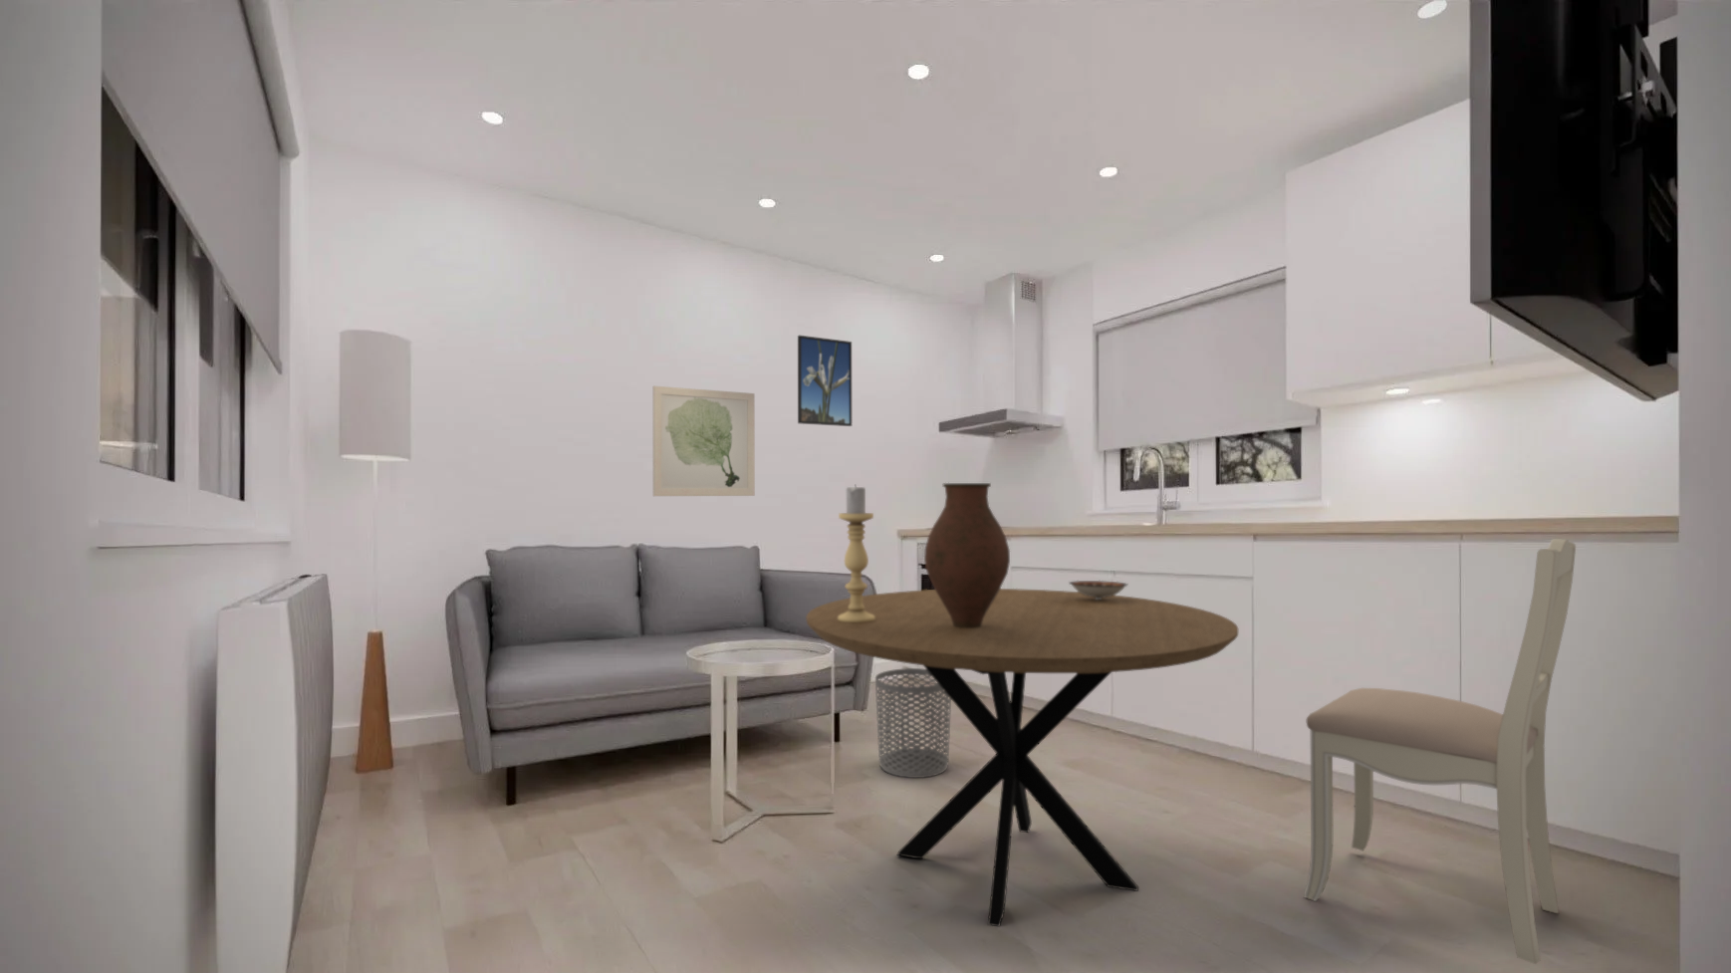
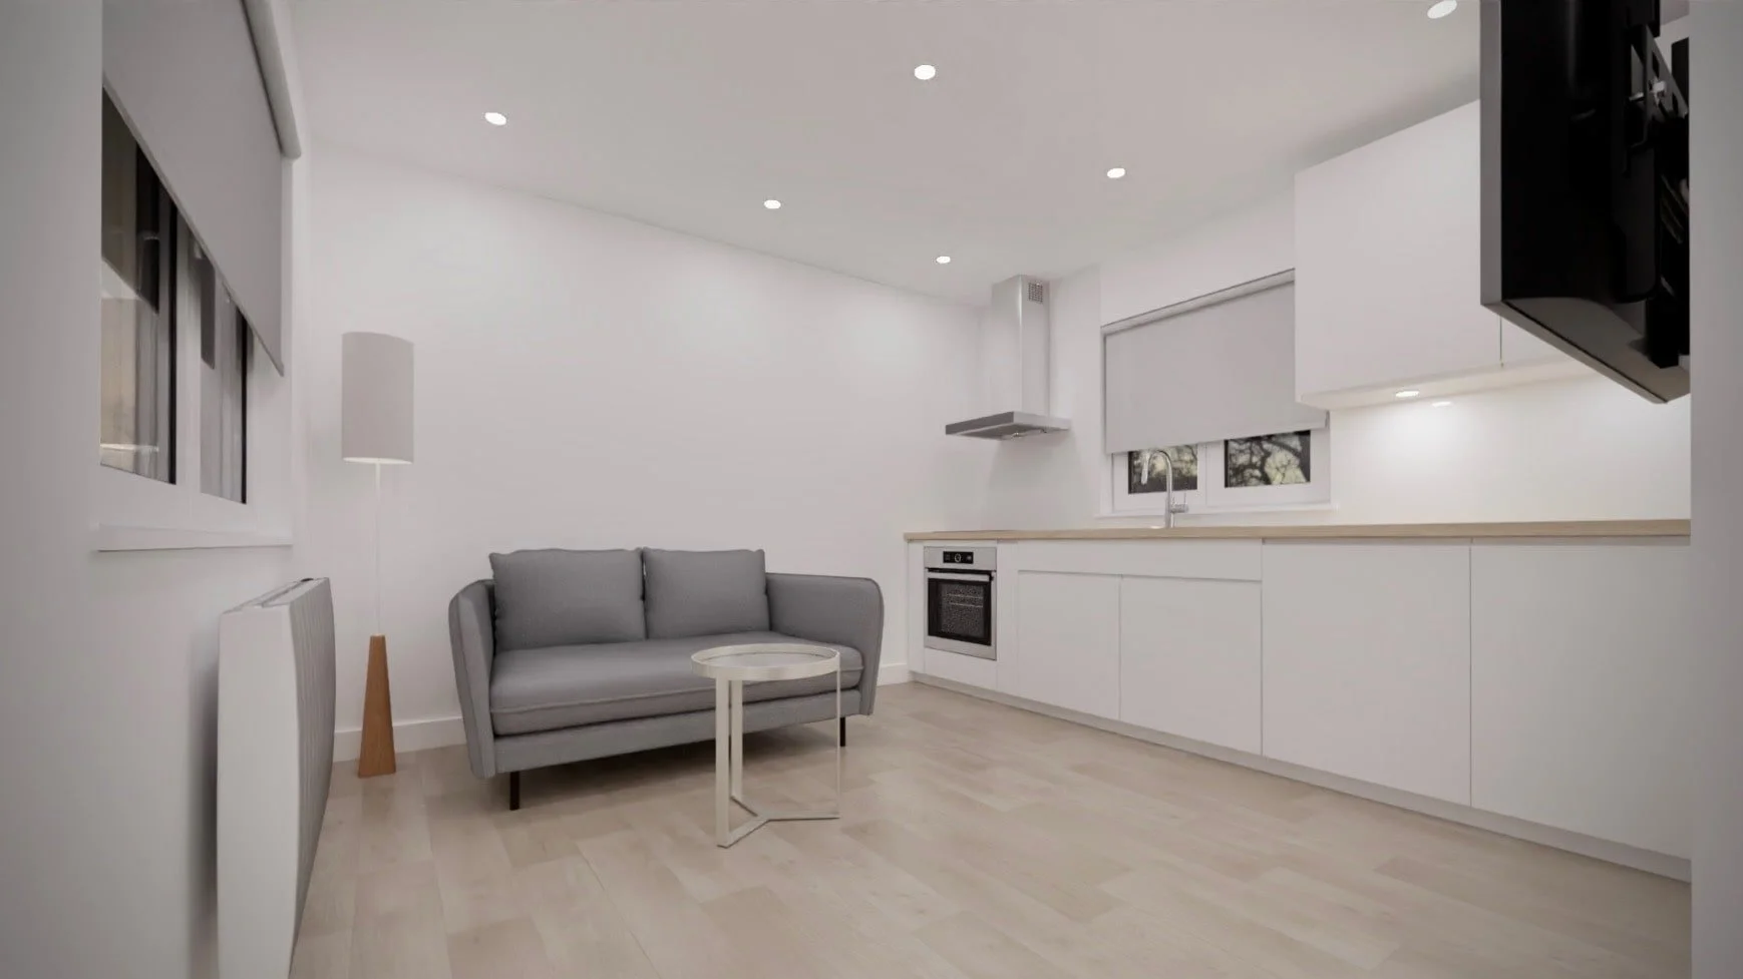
- wall art [653,385,756,497]
- dining table [806,588,1239,928]
- candle holder [838,483,875,622]
- waste bin [875,667,952,779]
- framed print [797,334,852,427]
- dining chair [1303,538,1576,965]
- vase [924,482,1011,628]
- bowl [1068,579,1129,600]
